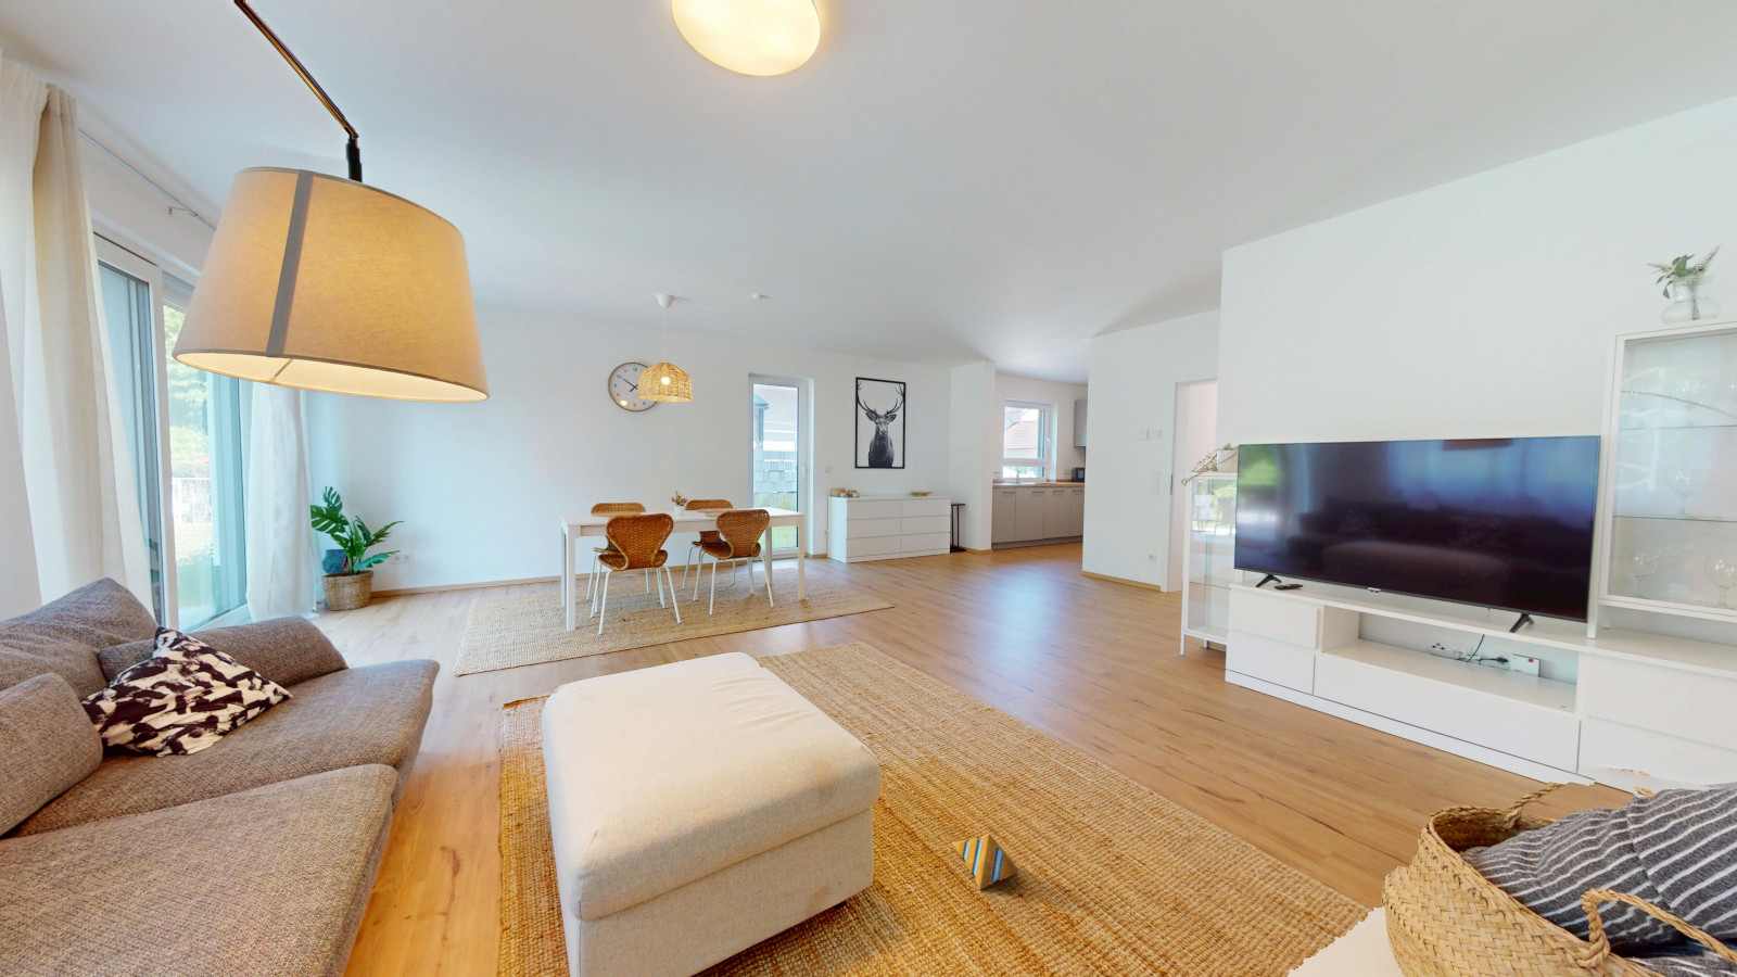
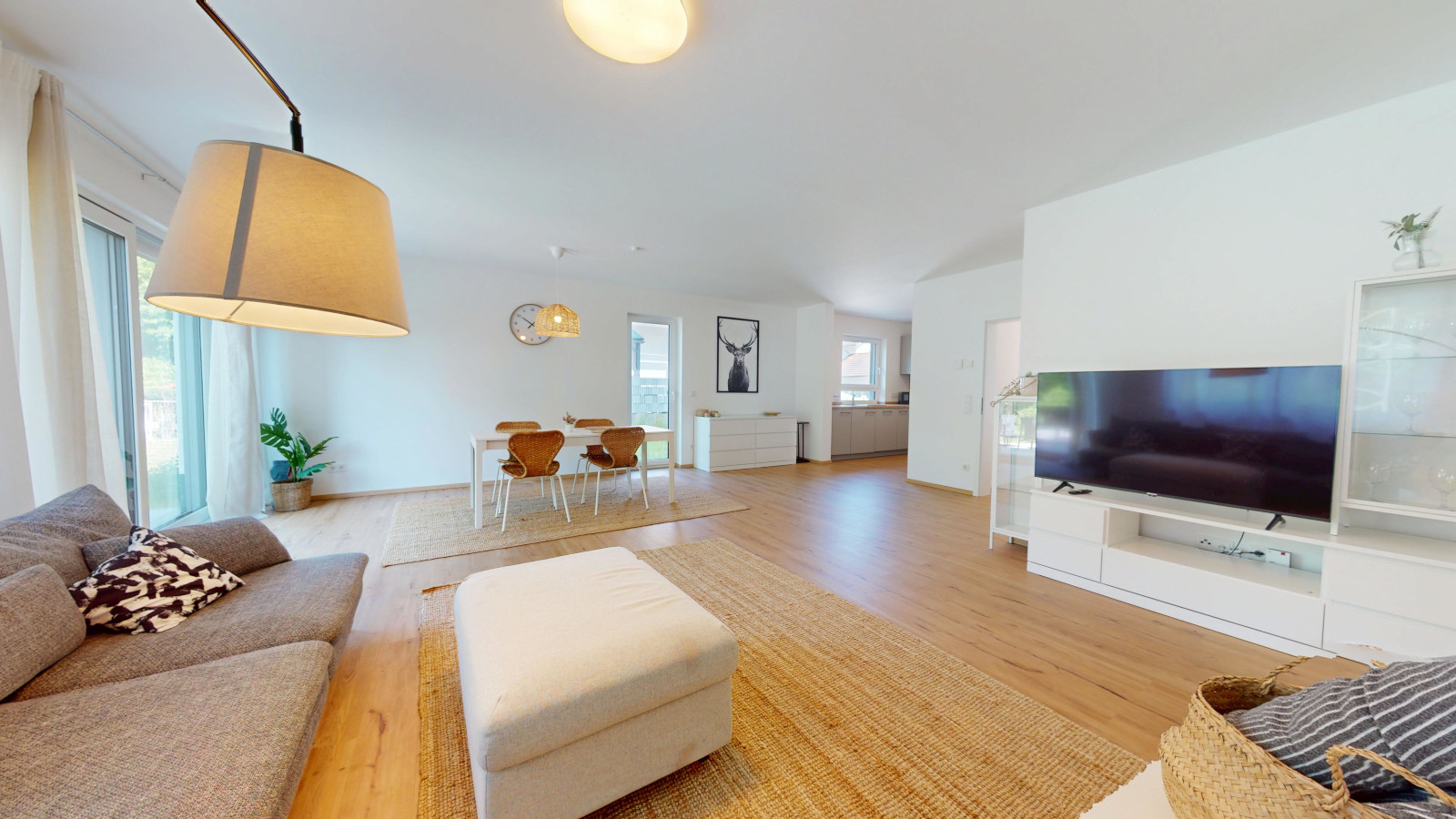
- stacking toy [951,833,1019,891]
